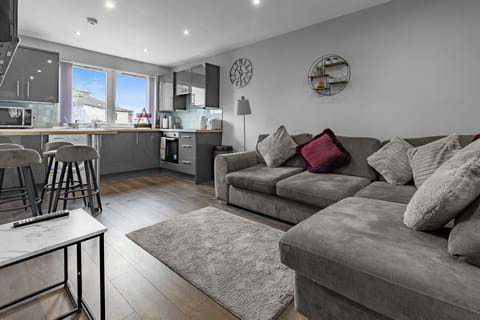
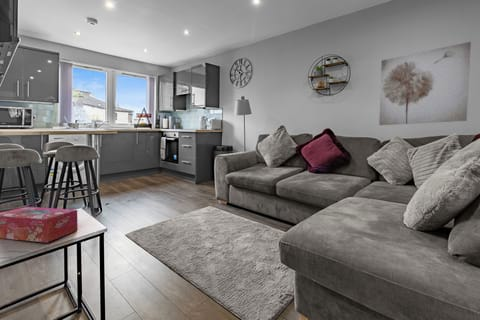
+ wall art [378,41,472,126]
+ tissue box [0,206,79,243]
